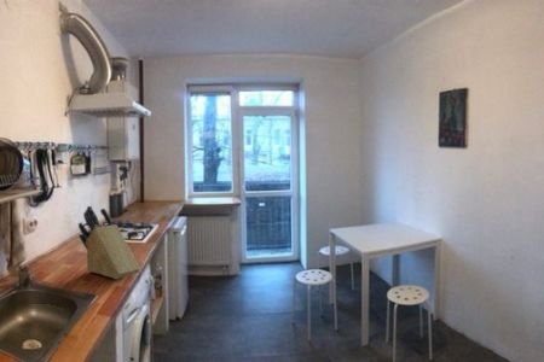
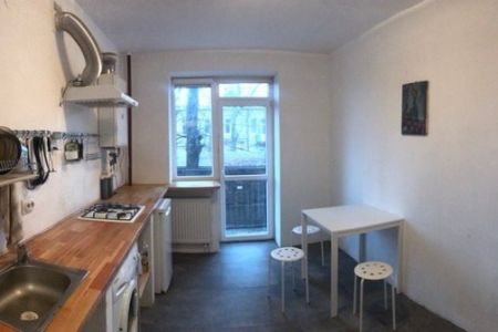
- knife block [77,205,141,280]
